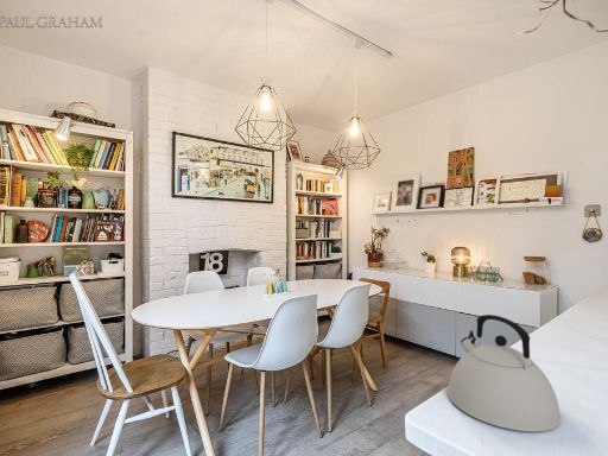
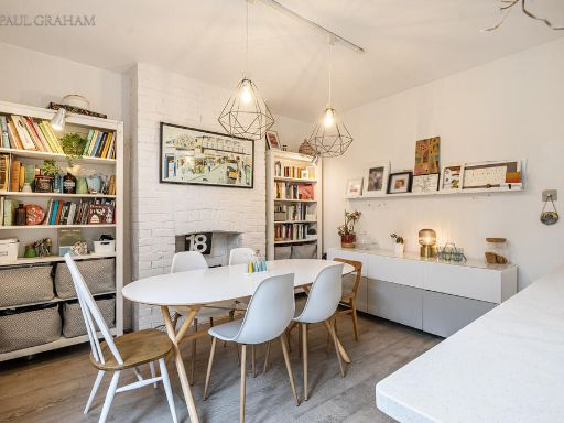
- kettle [446,314,562,433]
